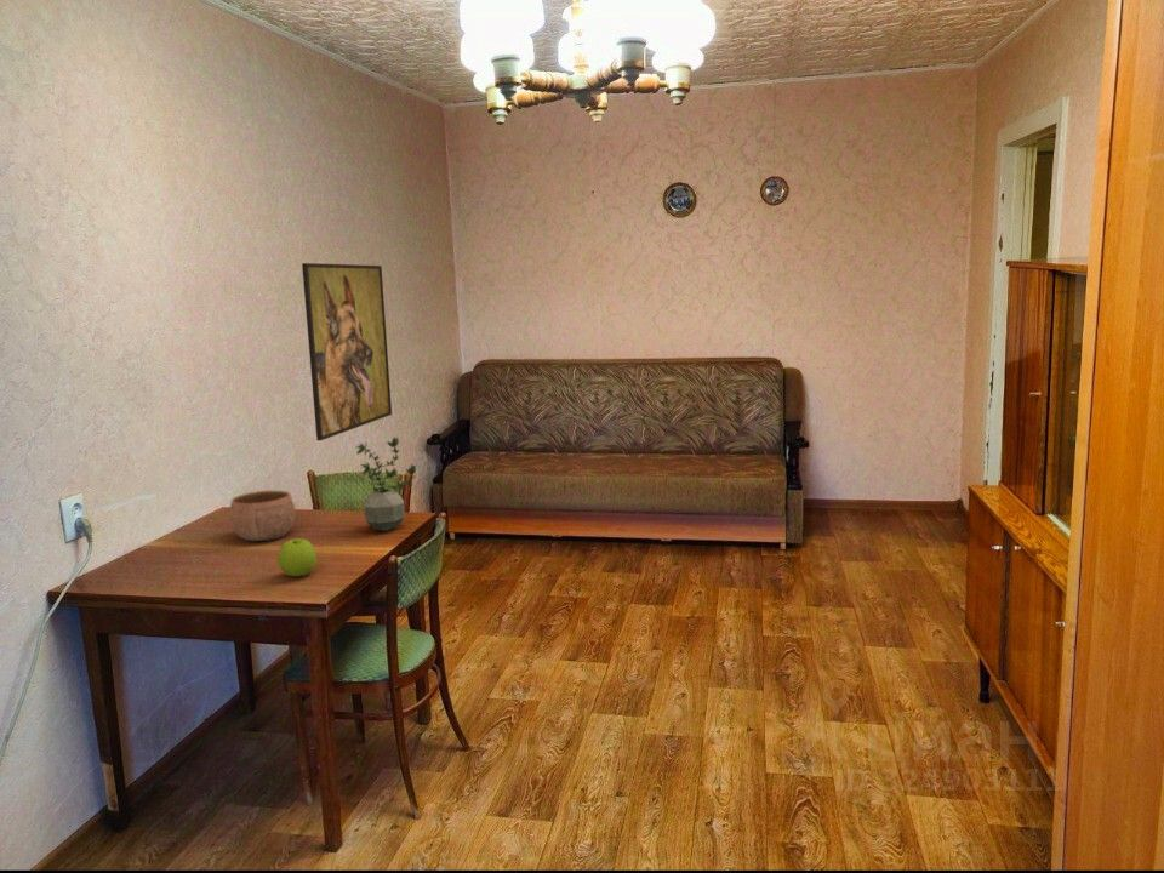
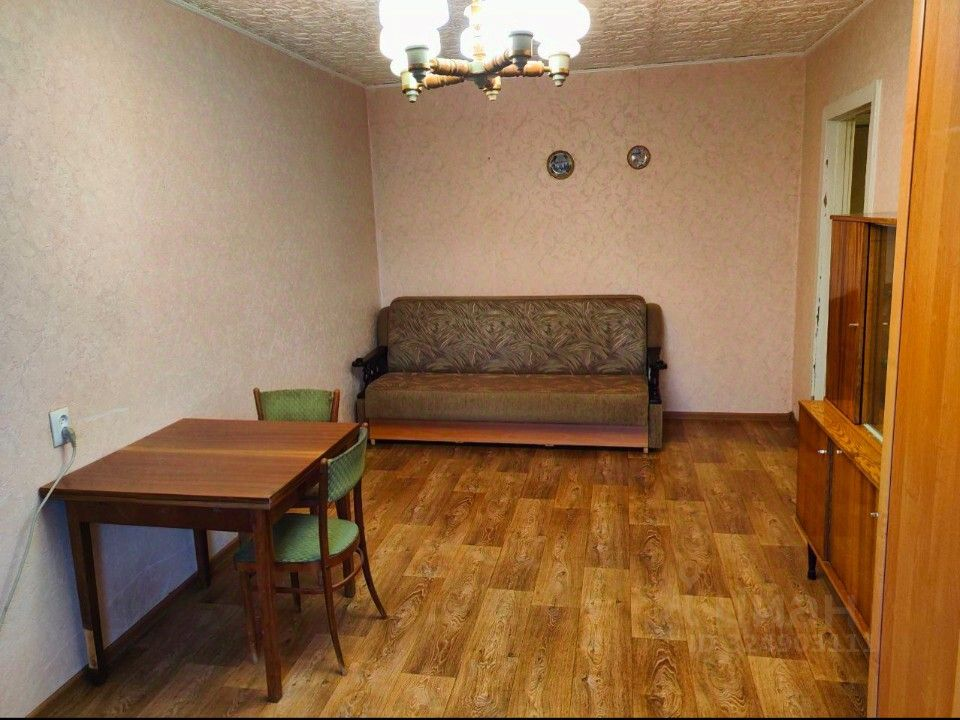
- bowl [228,489,297,543]
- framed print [301,262,393,441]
- potted plant [355,435,417,532]
- apple [276,537,318,577]
